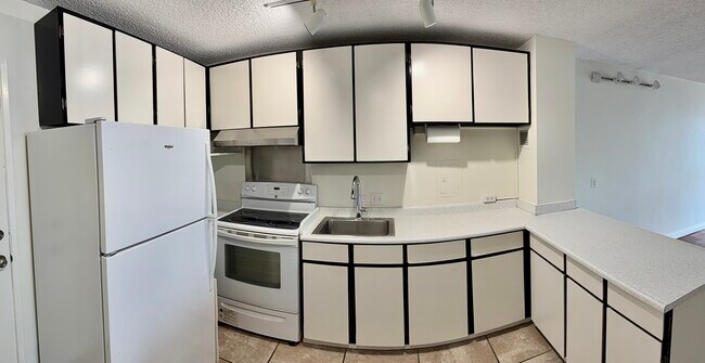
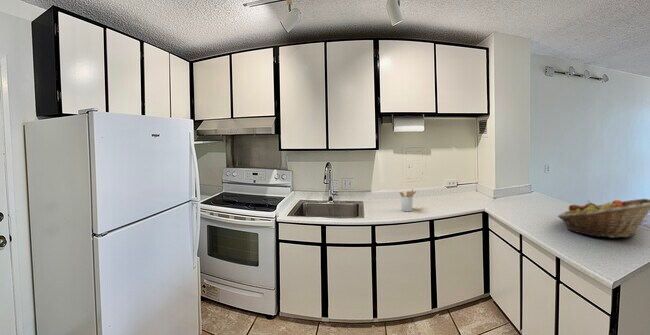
+ fruit basket [557,198,650,239]
+ utensil holder [398,188,417,212]
